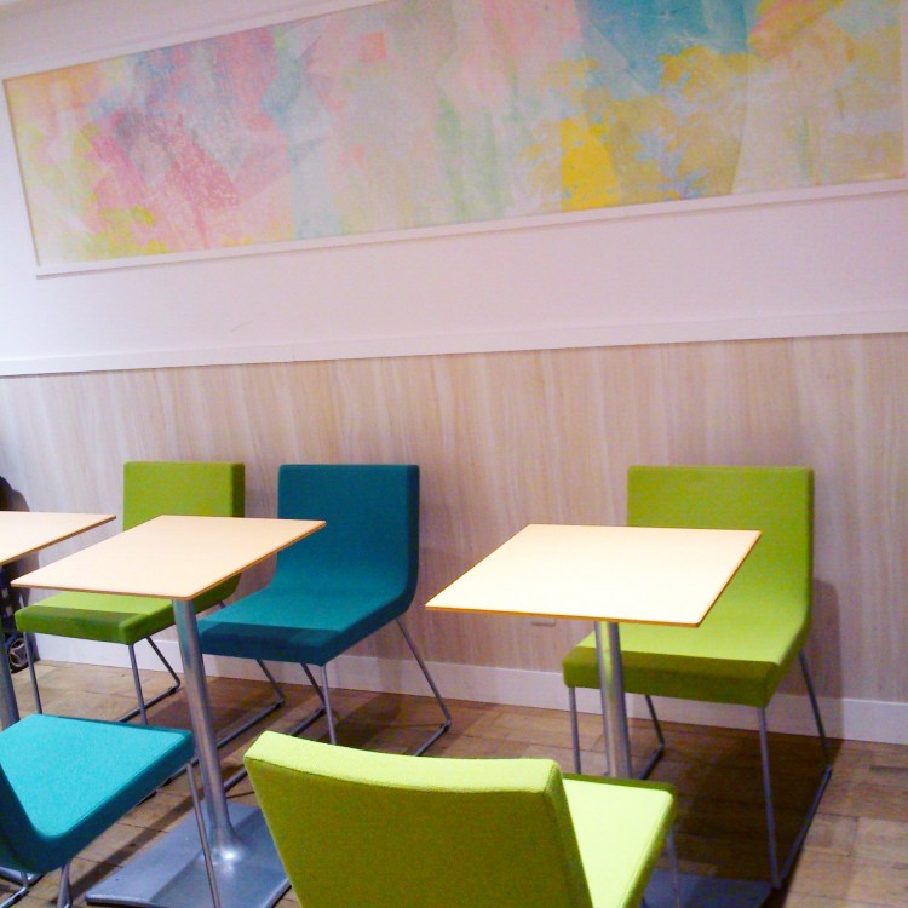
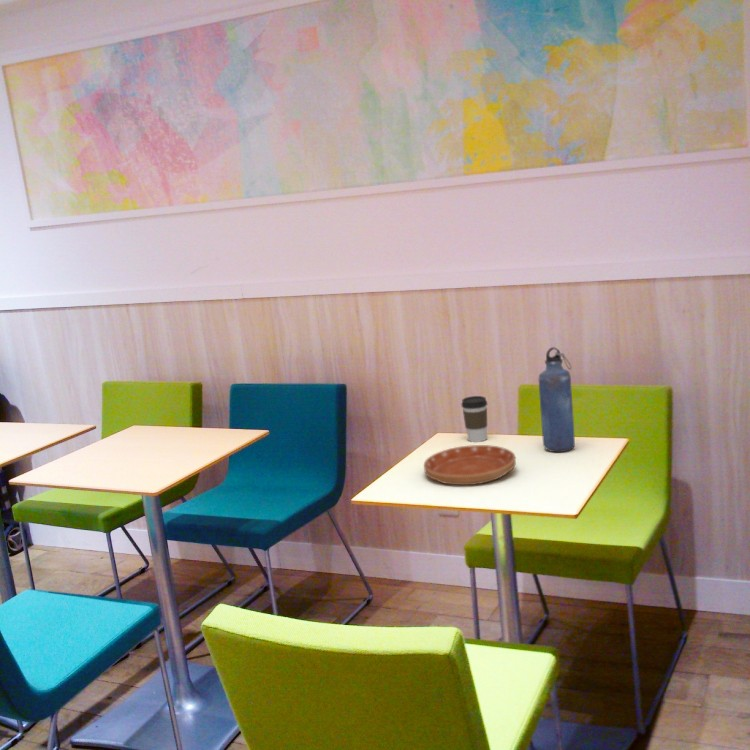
+ coffee cup [460,395,488,443]
+ saucer [423,444,517,486]
+ water bottle [538,346,576,453]
